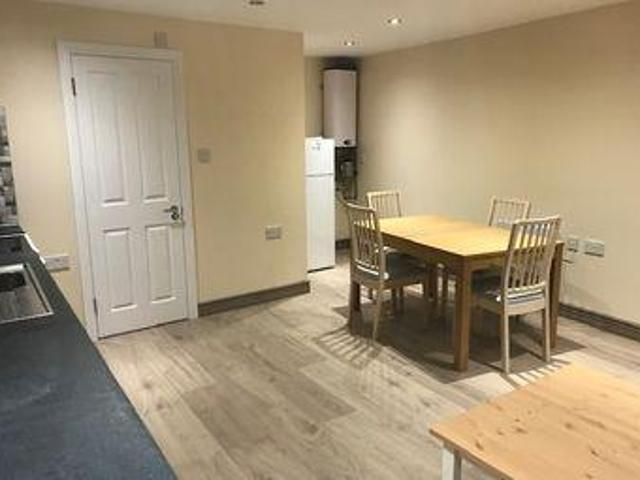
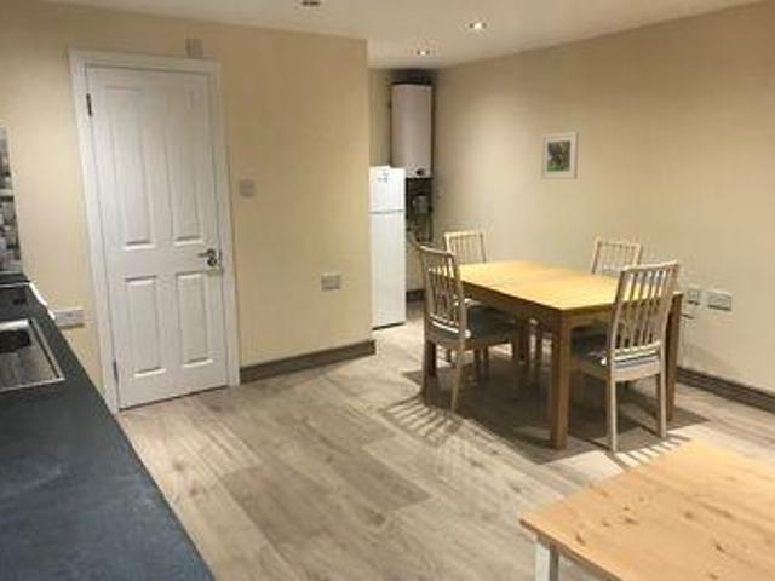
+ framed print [539,131,580,180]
